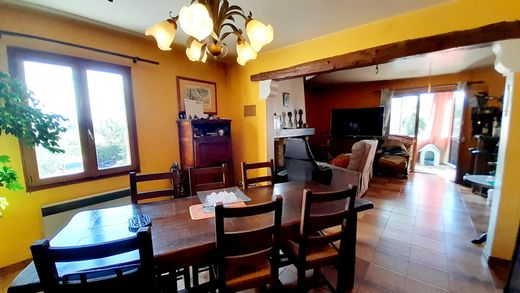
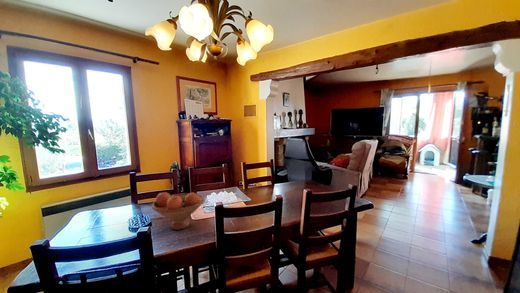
+ fruit bowl [151,191,205,231]
